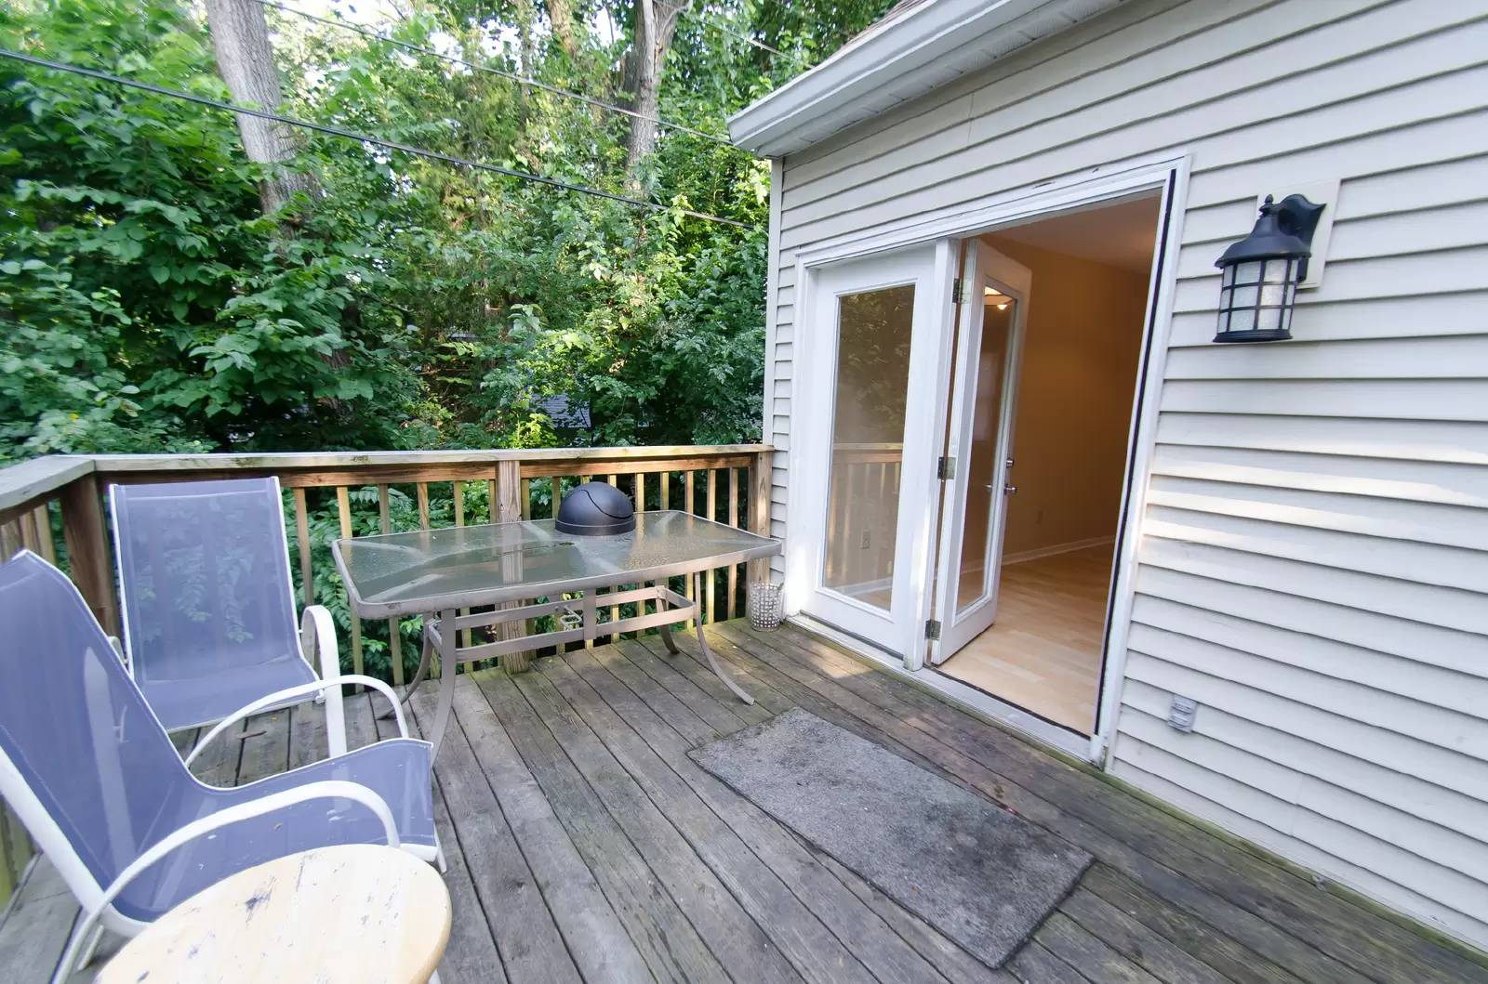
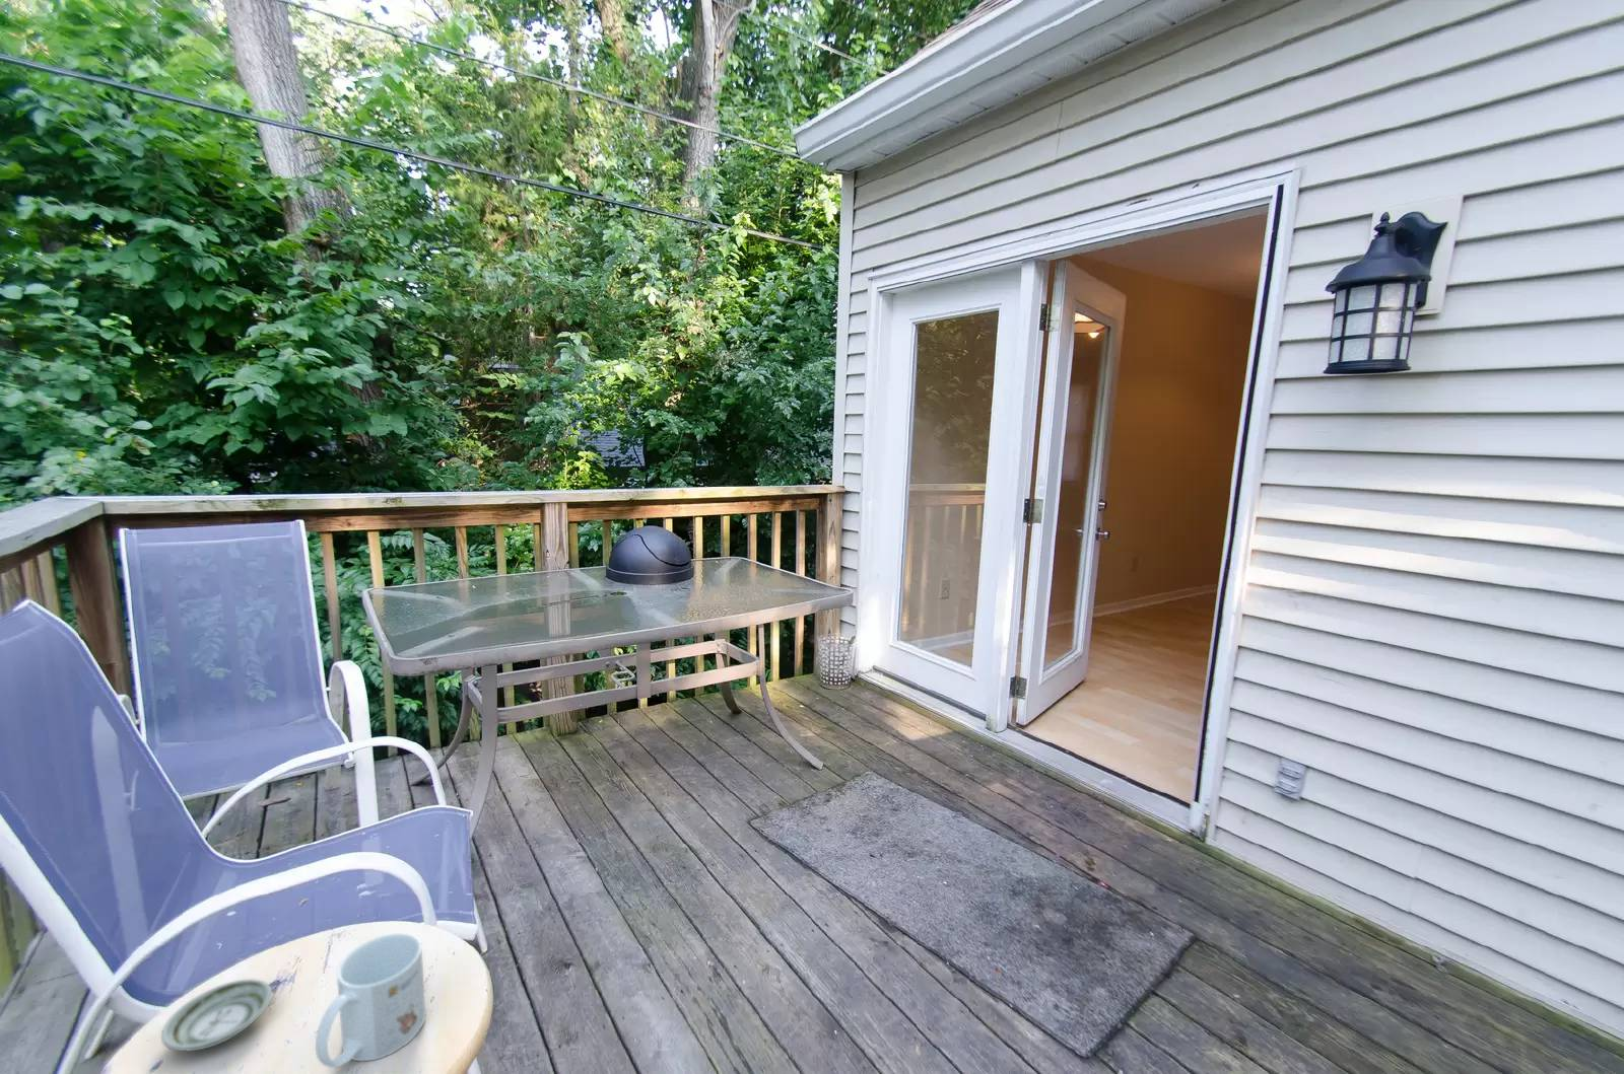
+ saucer [161,978,273,1051]
+ mug [314,933,426,1069]
